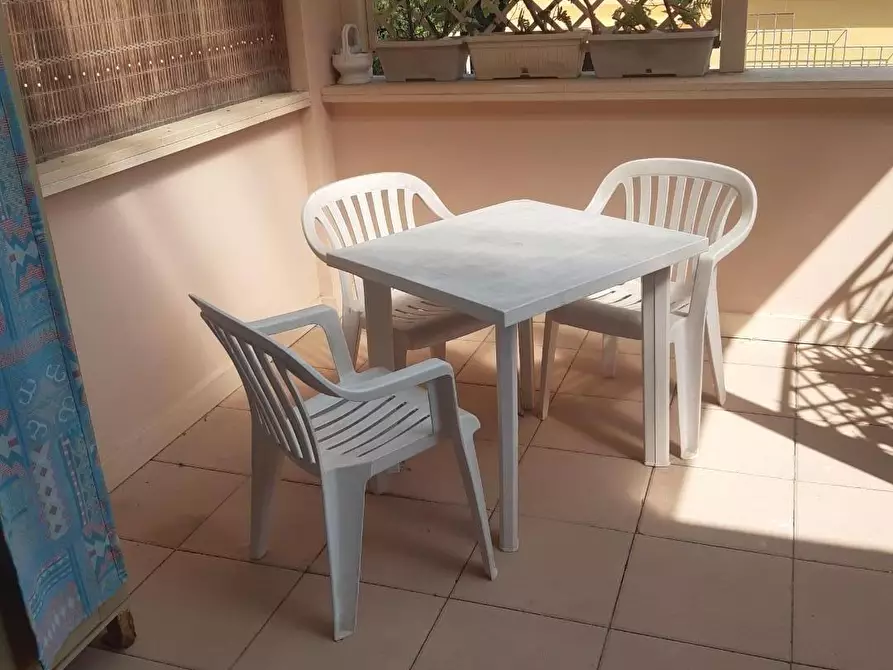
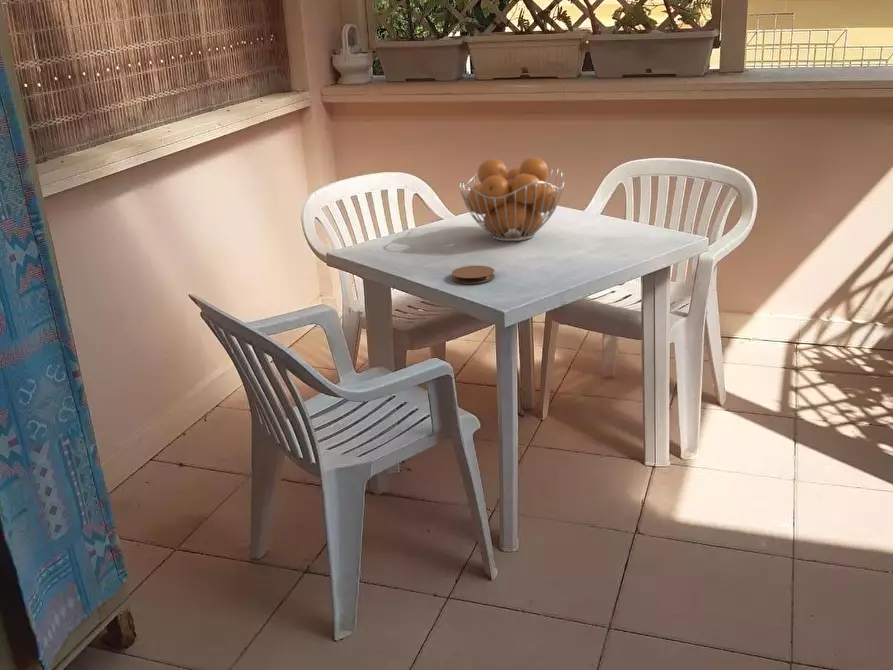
+ coaster [451,265,496,285]
+ fruit basket [458,156,565,242]
